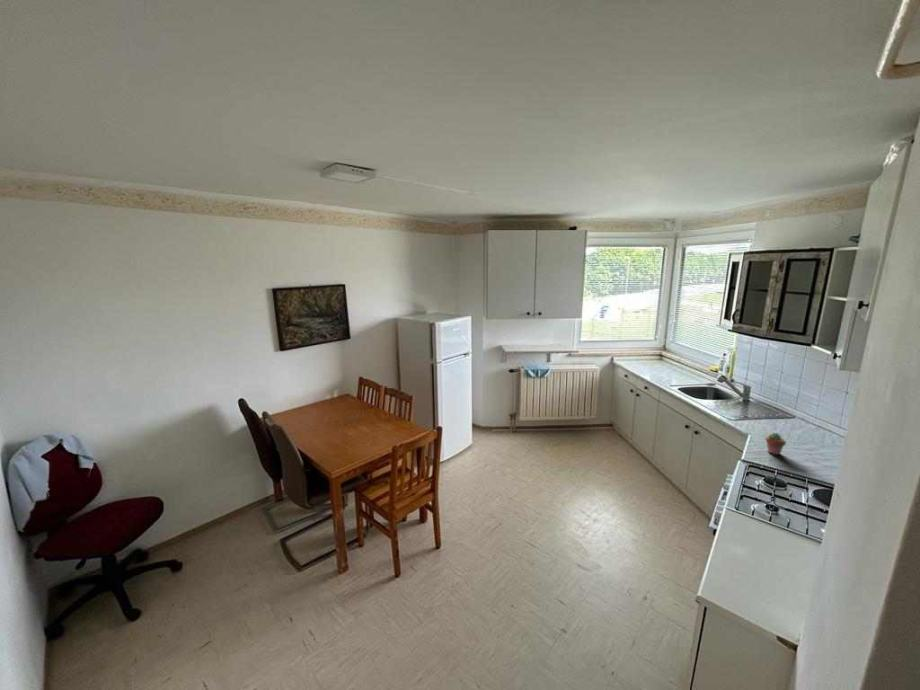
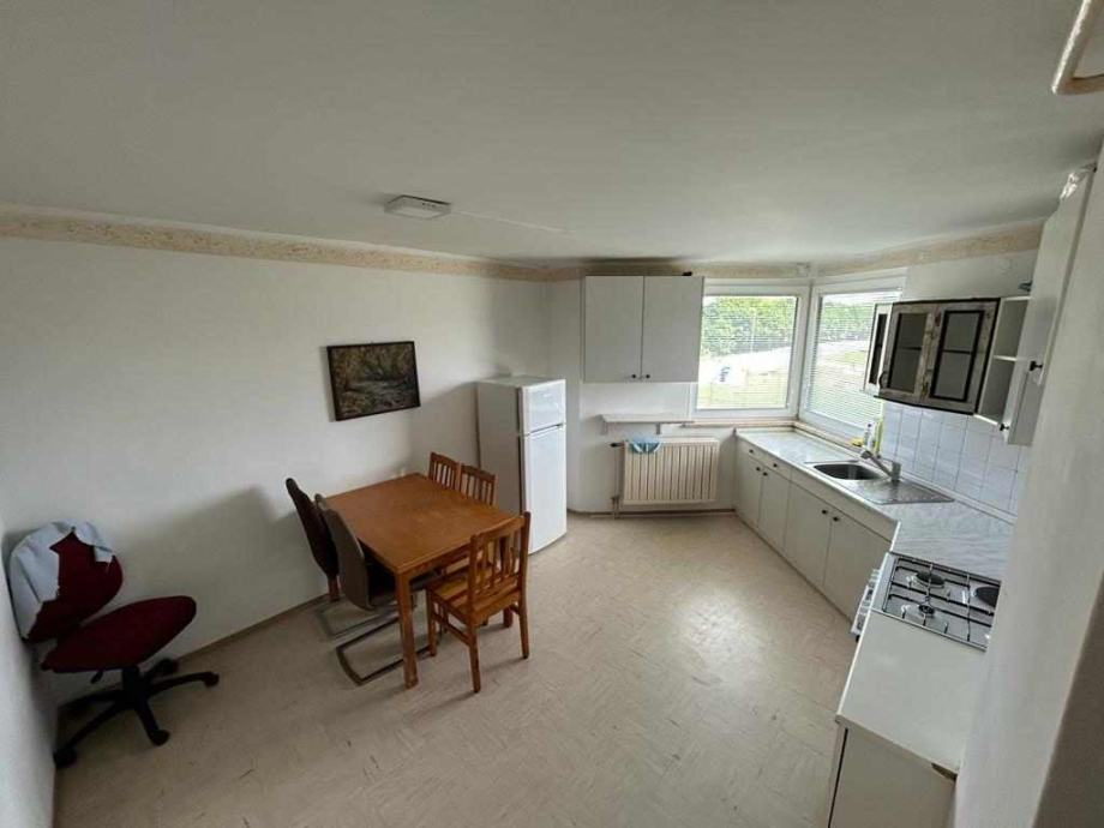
- potted succulent [765,431,787,456]
